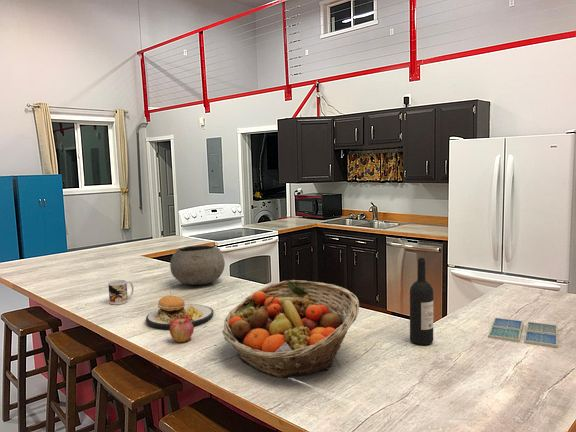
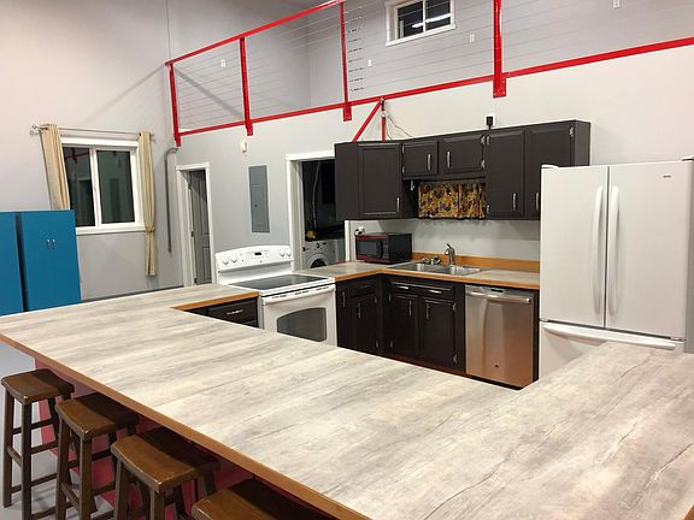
- apple [169,318,195,343]
- wine bottle [409,257,434,346]
- fruit basket [221,279,360,379]
- bowl [169,244,226,286]
- plate [145,285,214,330]
- drink coaster [487,317,559,349]
- mug [107,279,135,306]
